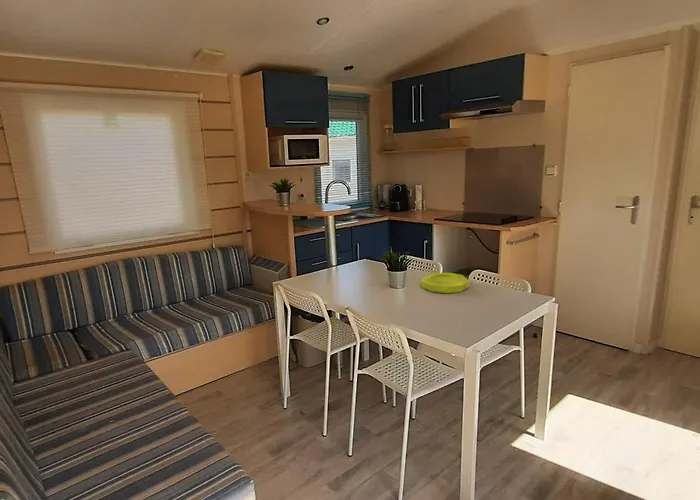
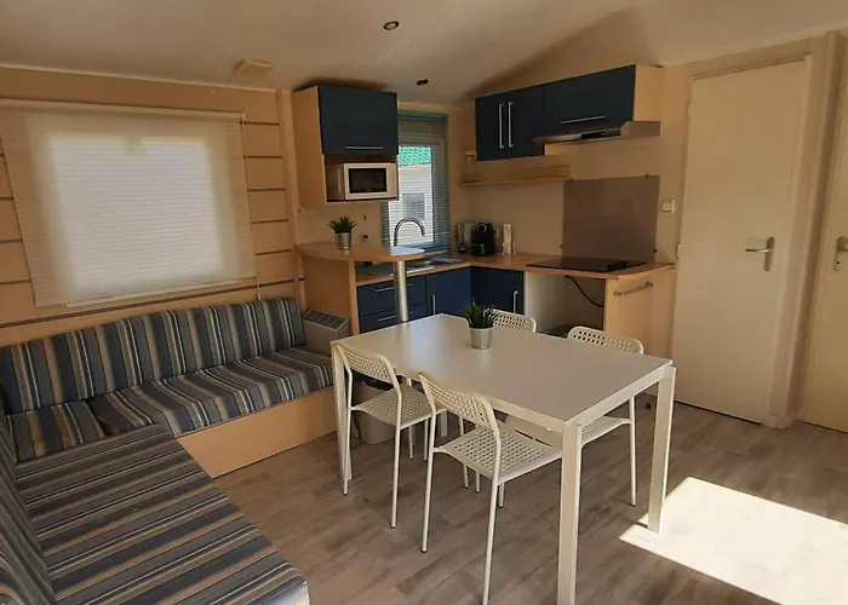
- bowl [420,272,470,294]
